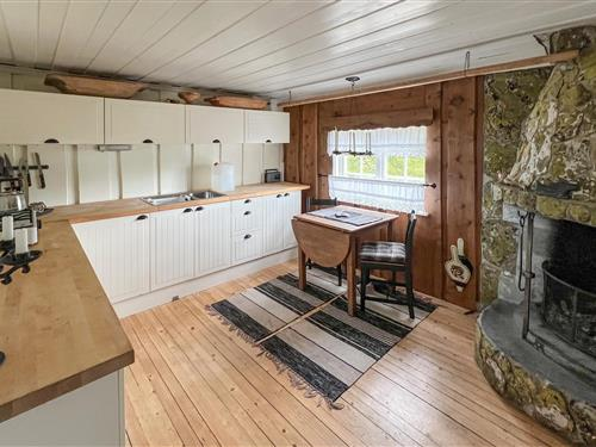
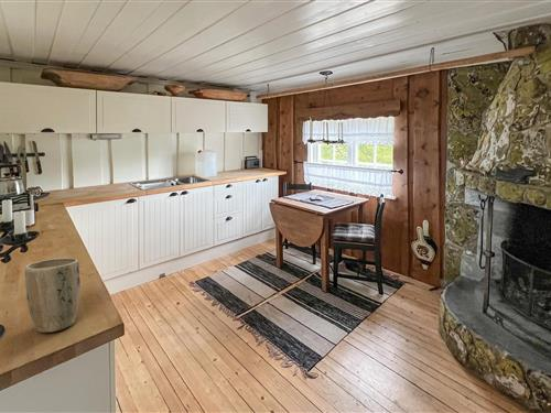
+ plant pot [24,257,82,334]
